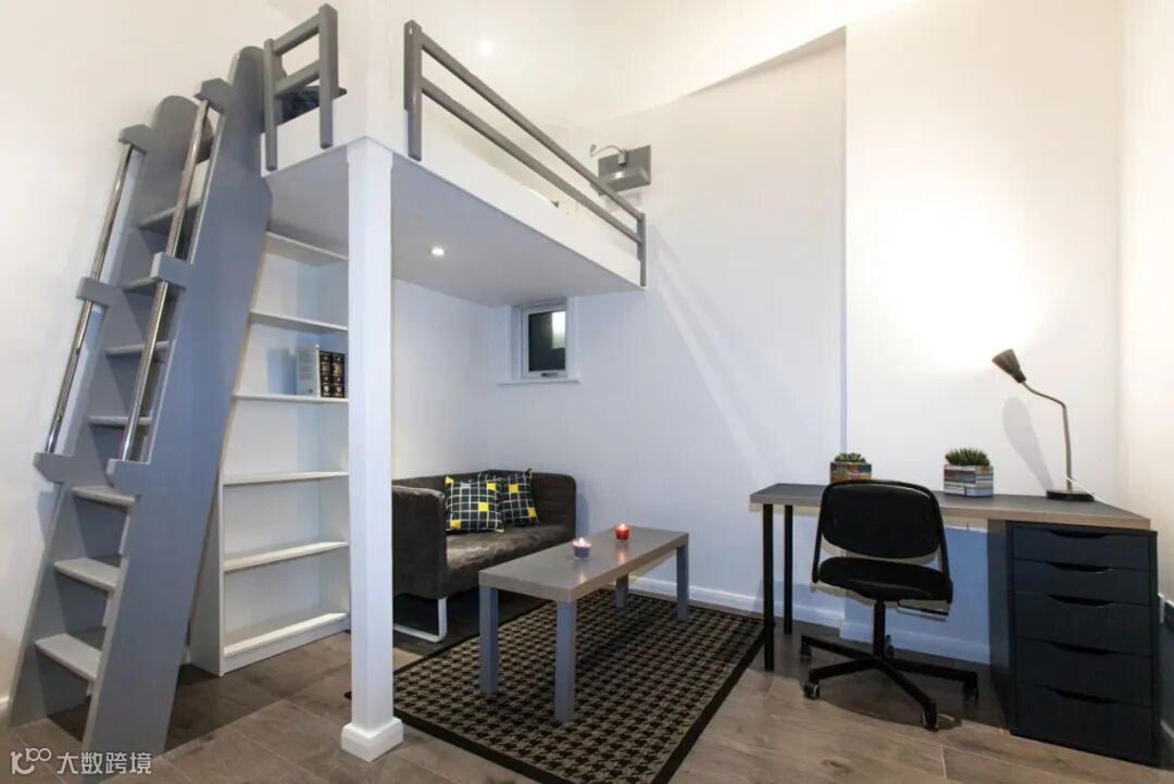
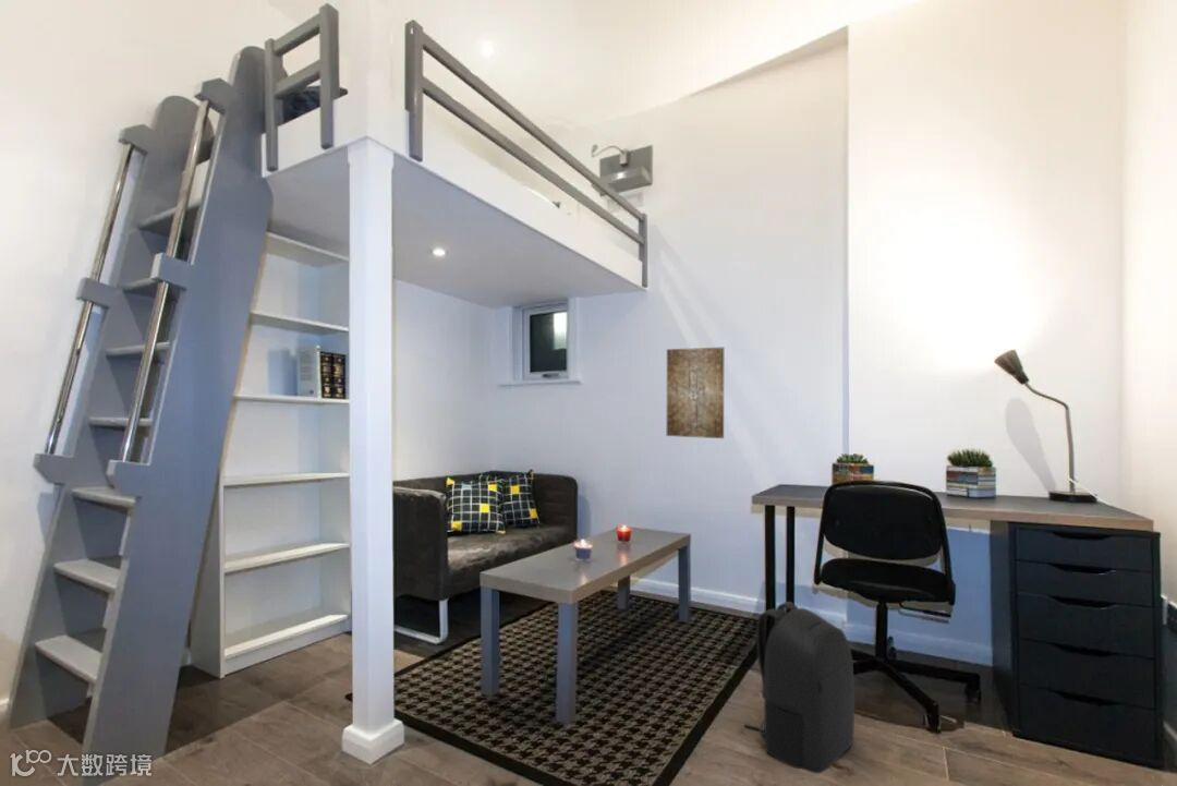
+ wall art [666,347,725,439]
+ backpack [743,601,856,774]
